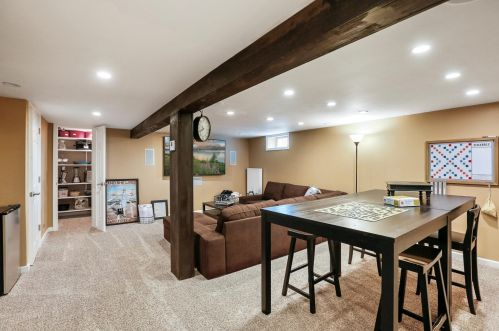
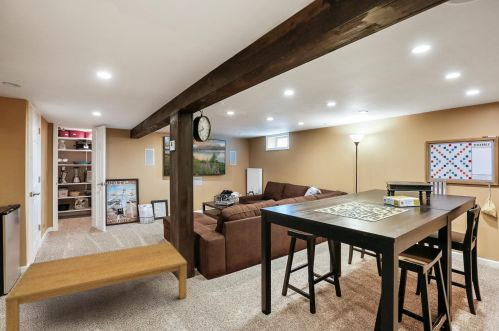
+ coffee table [4,241,188,331]
